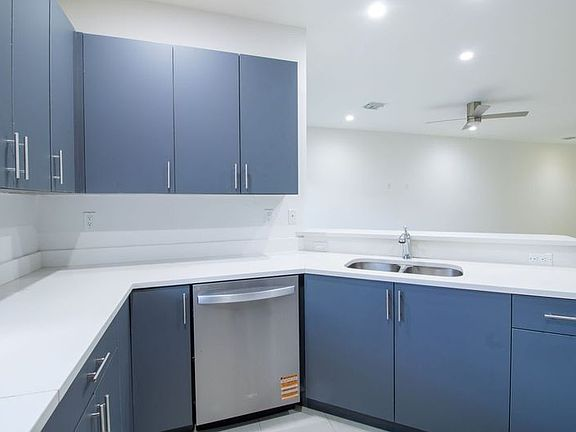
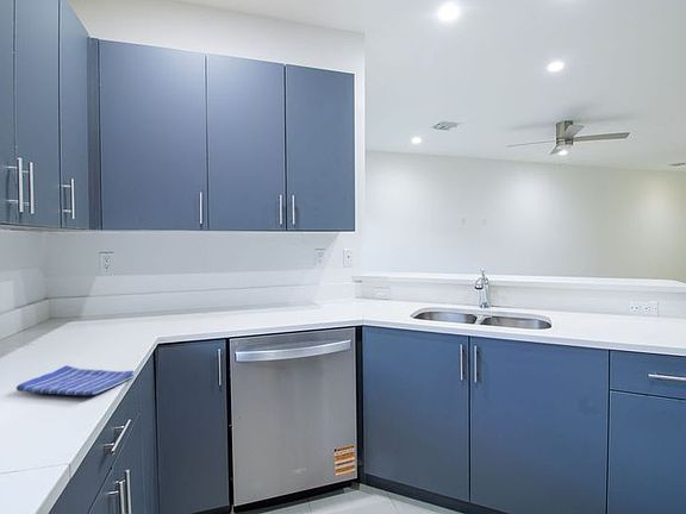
+ dish towel [15,364,135,396]
